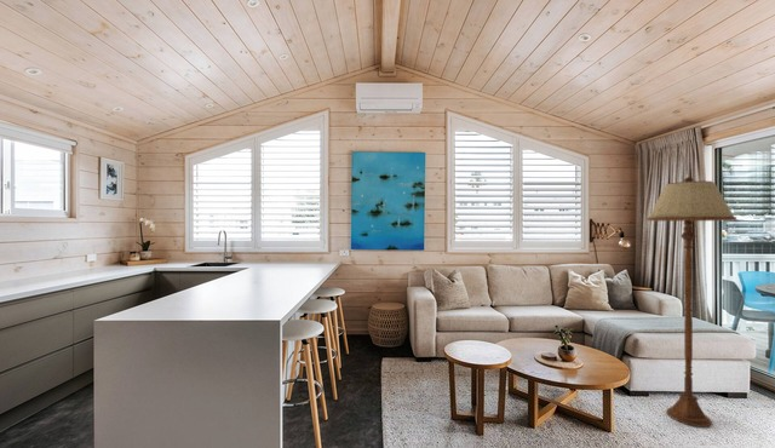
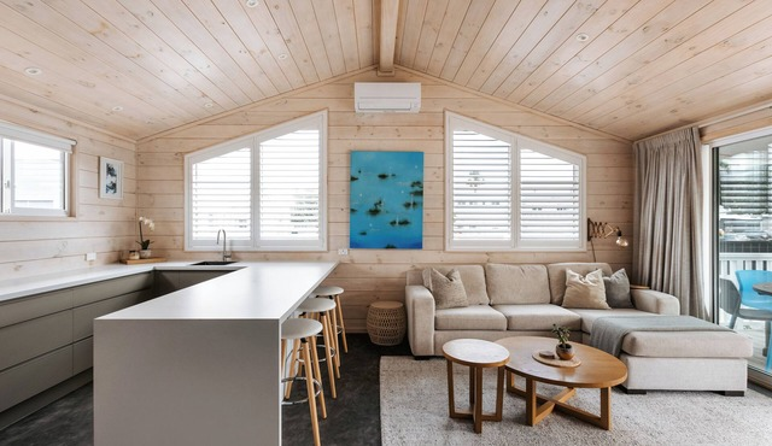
- floor lamp [645,176,737,429]
